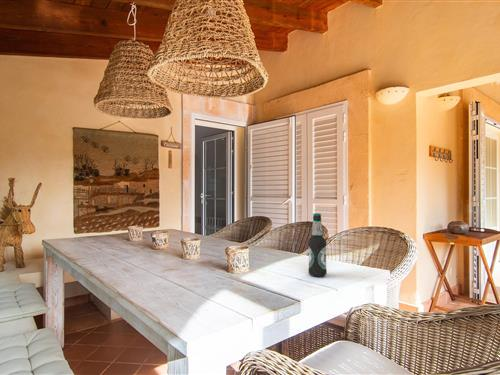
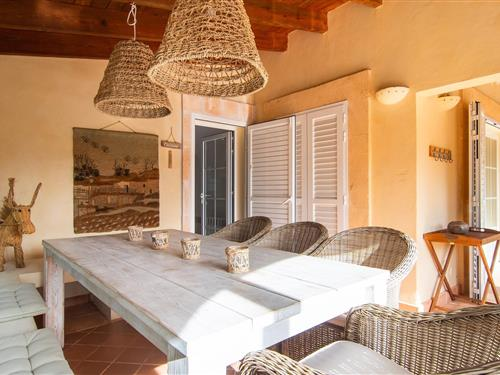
- bottle [307,212,328,278]
